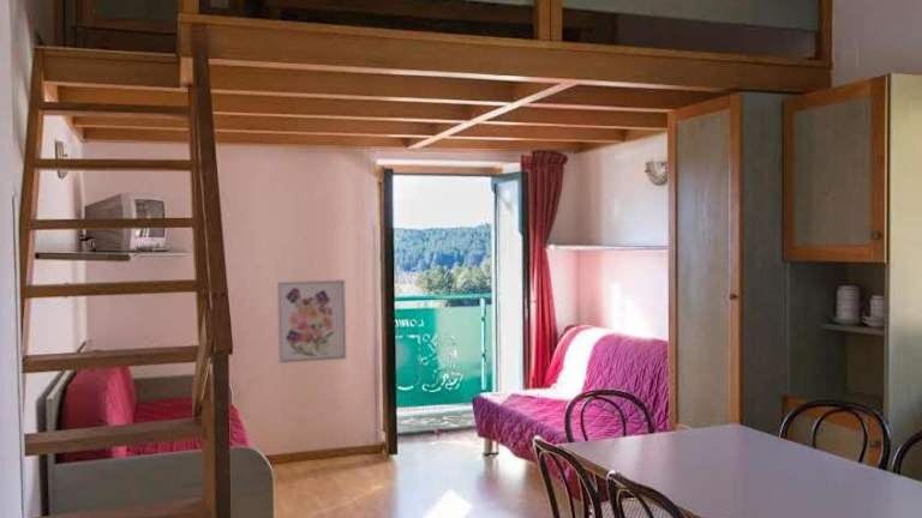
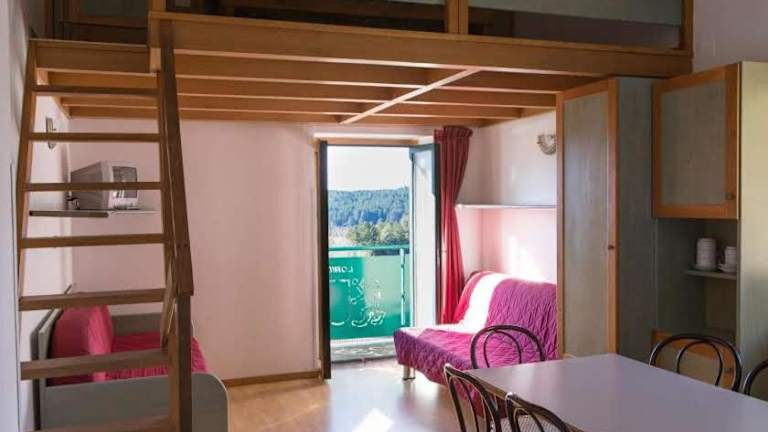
- wall art [276,278,347,365]
